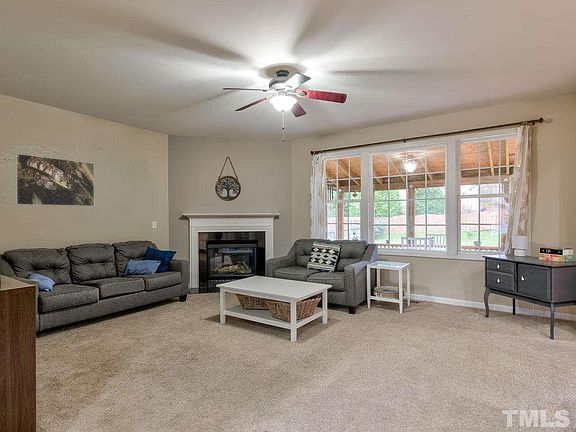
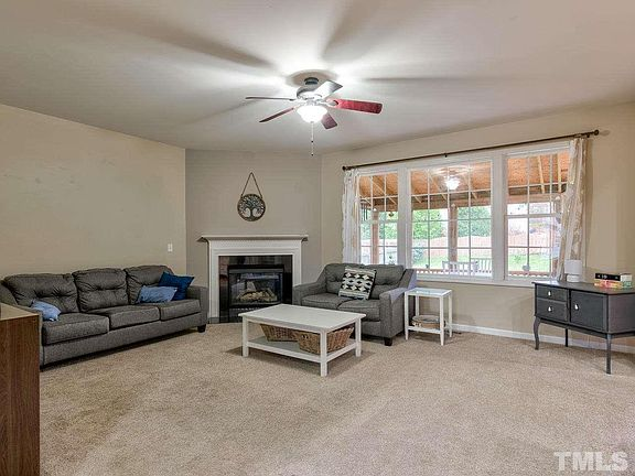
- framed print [15,153,95,207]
